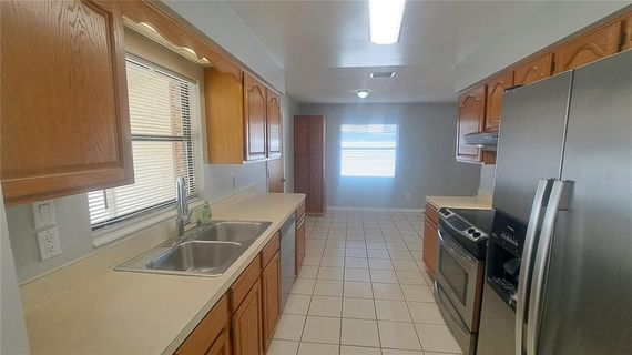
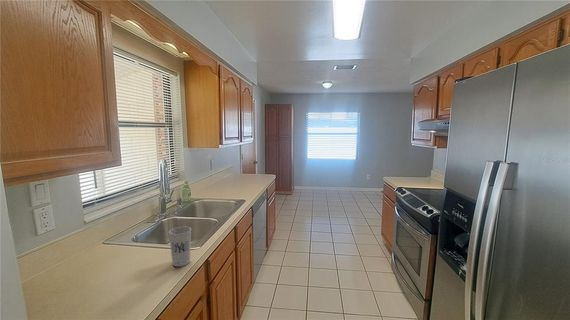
+ cup [168,226,192,268]
